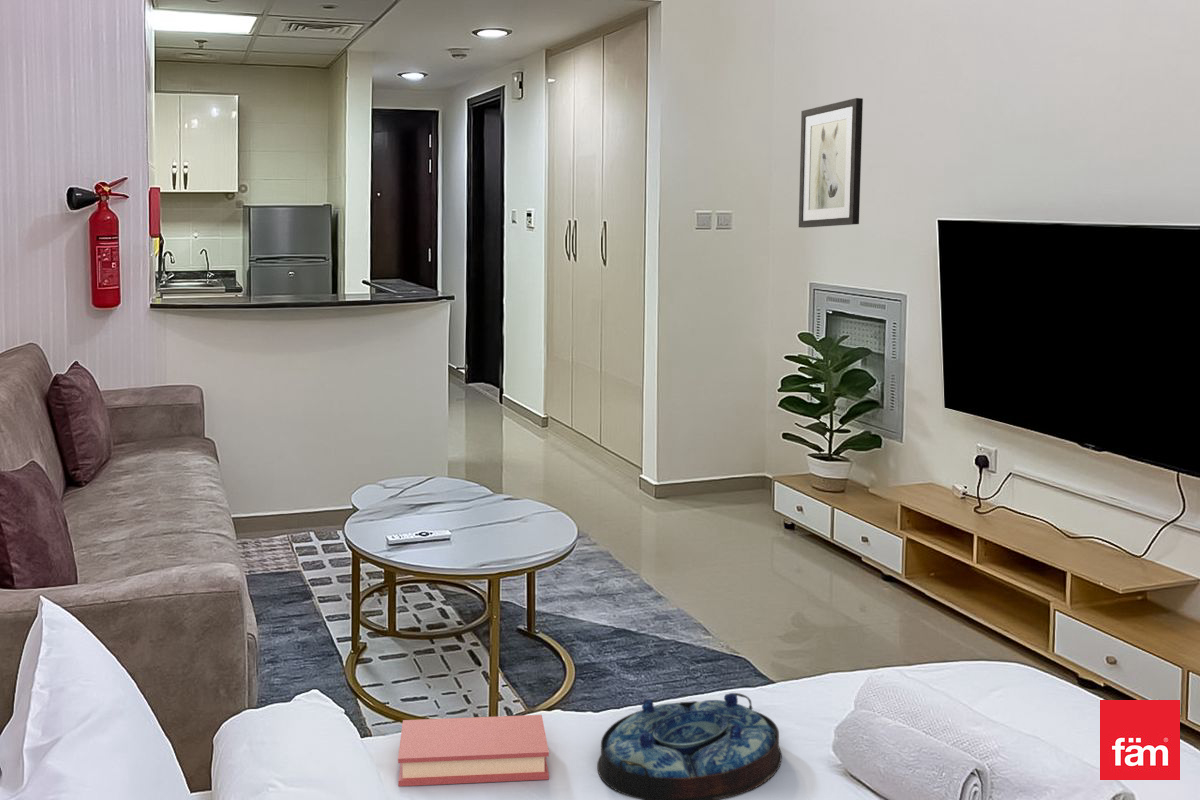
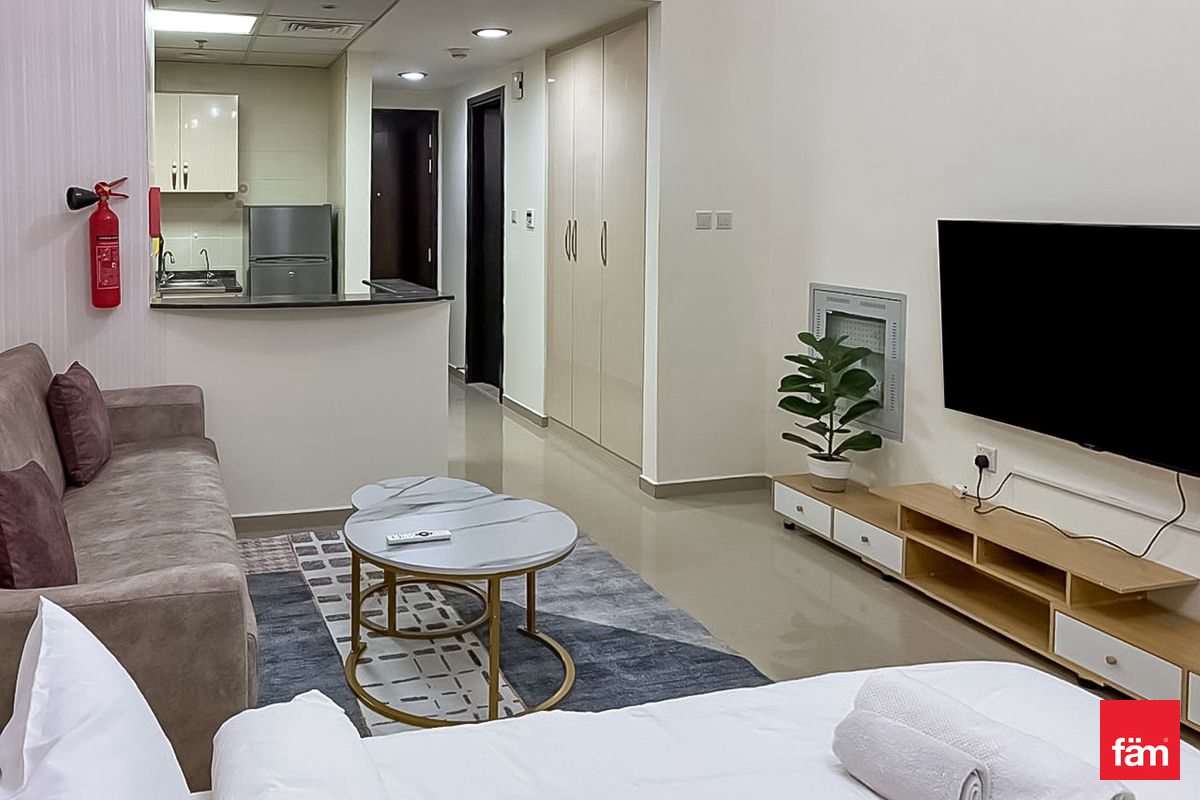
- book [397,714,550,787]
- serving tray [596,692,783,800]
- wall art [798,97,864,229]
